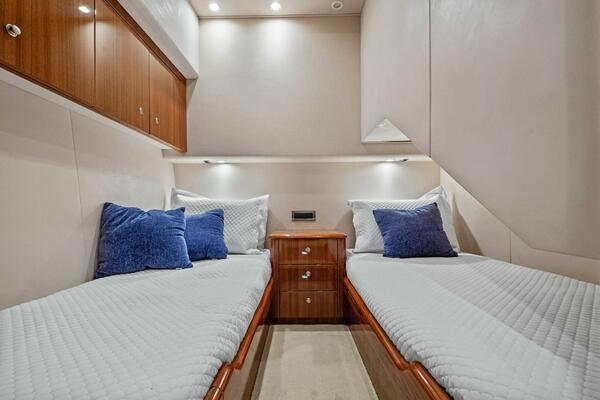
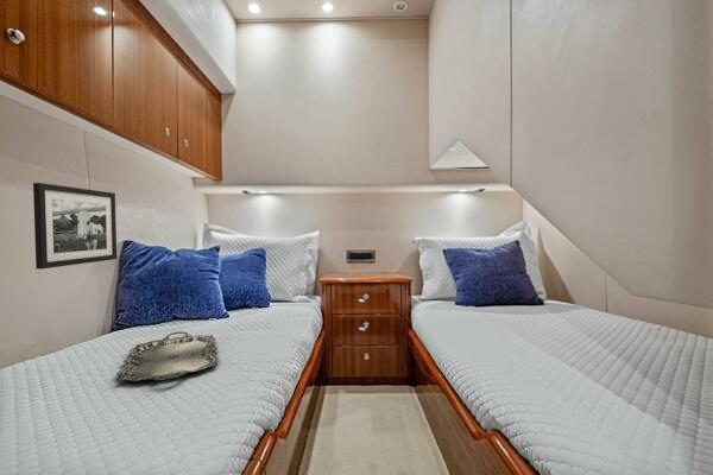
+ picture frame [32,182,118,270]
+ serving tray [115,330,220,382]
